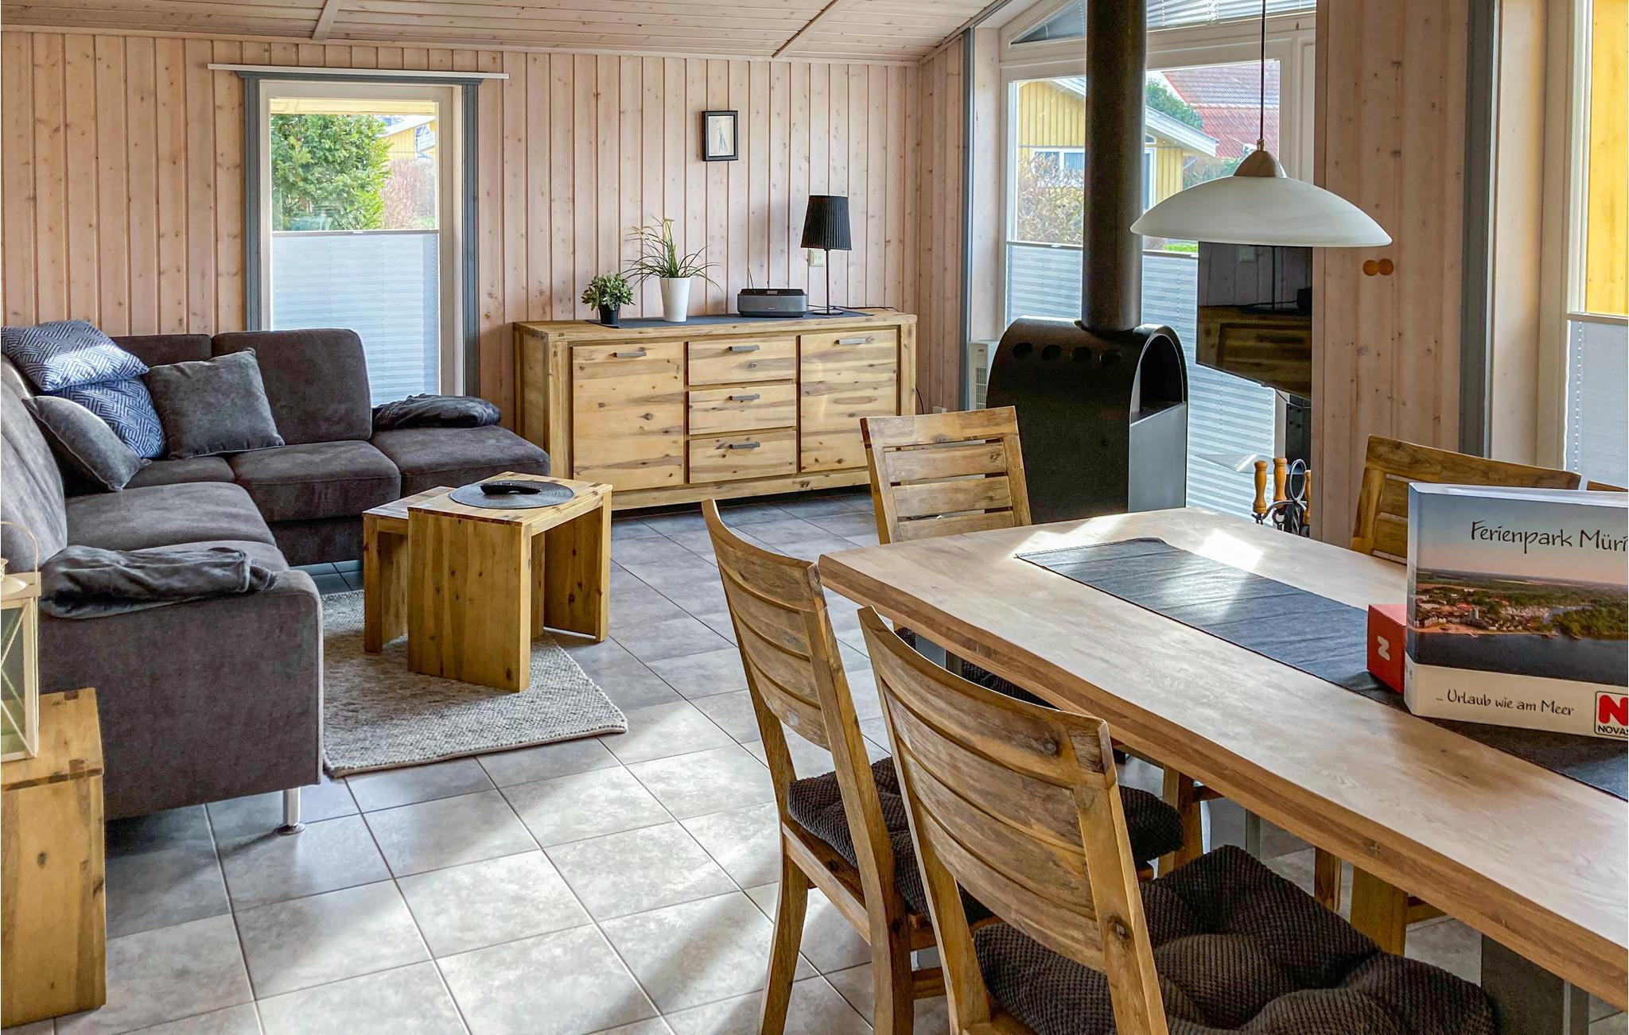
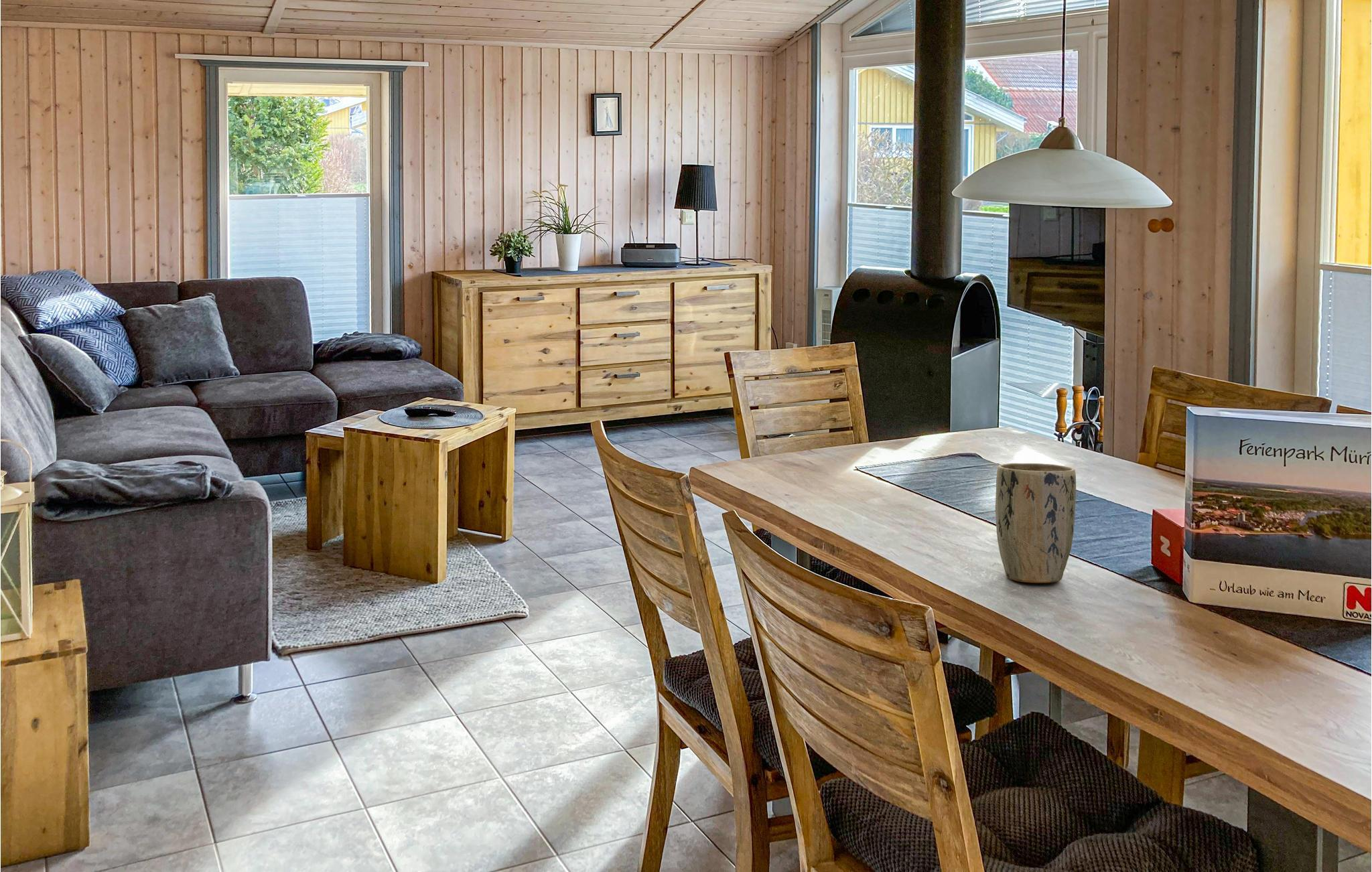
+ plant pot [995,462,1077,583]
